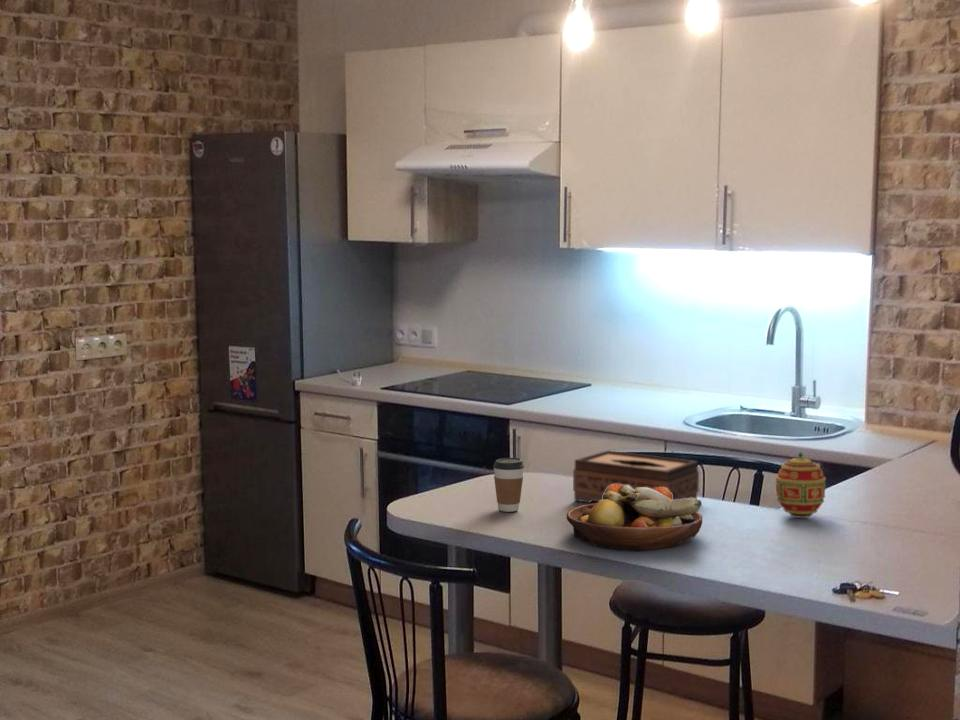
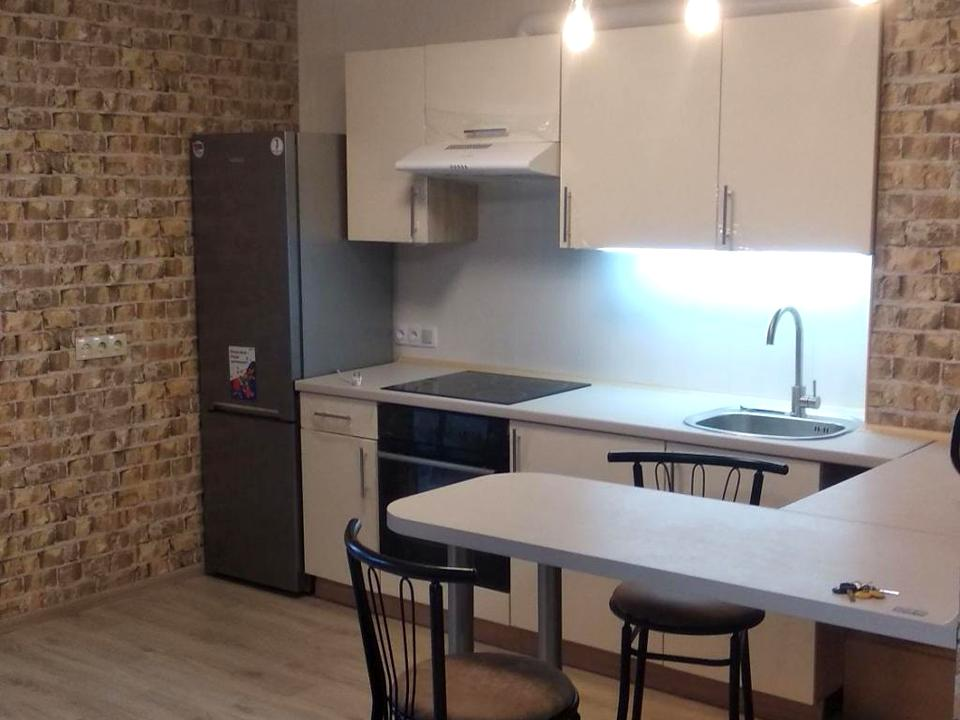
- fruit bowl [566,484,703,551]
- coffee cup [492,457,525,513]
- tissue box [572,449,700,504]
- decorative egg [774,451,827,519]
